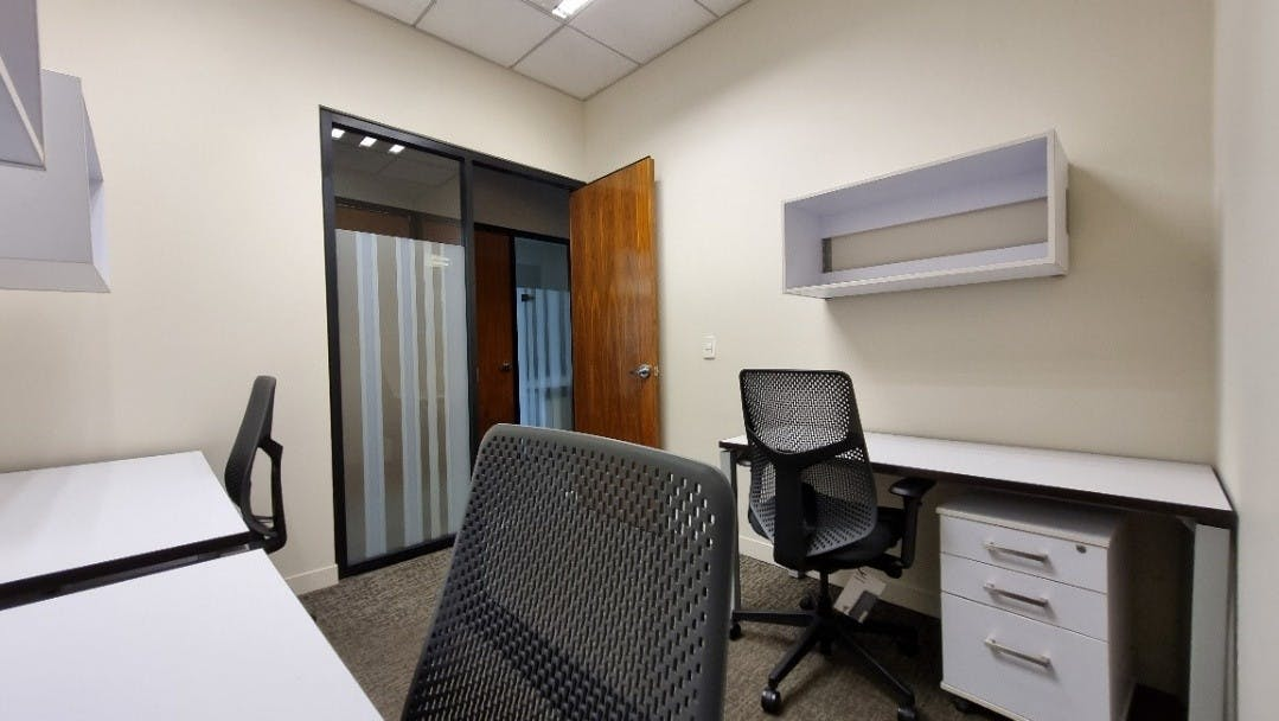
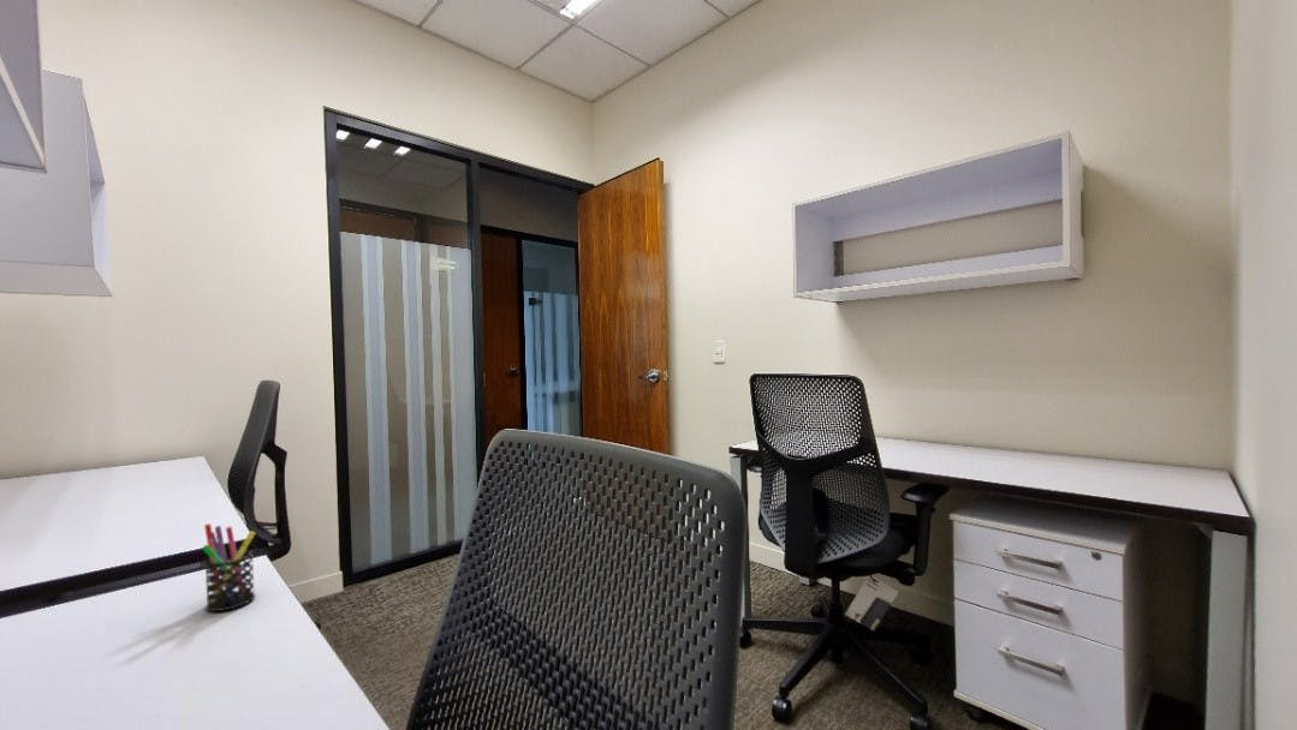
+ pen holder [202,522,256,612]
